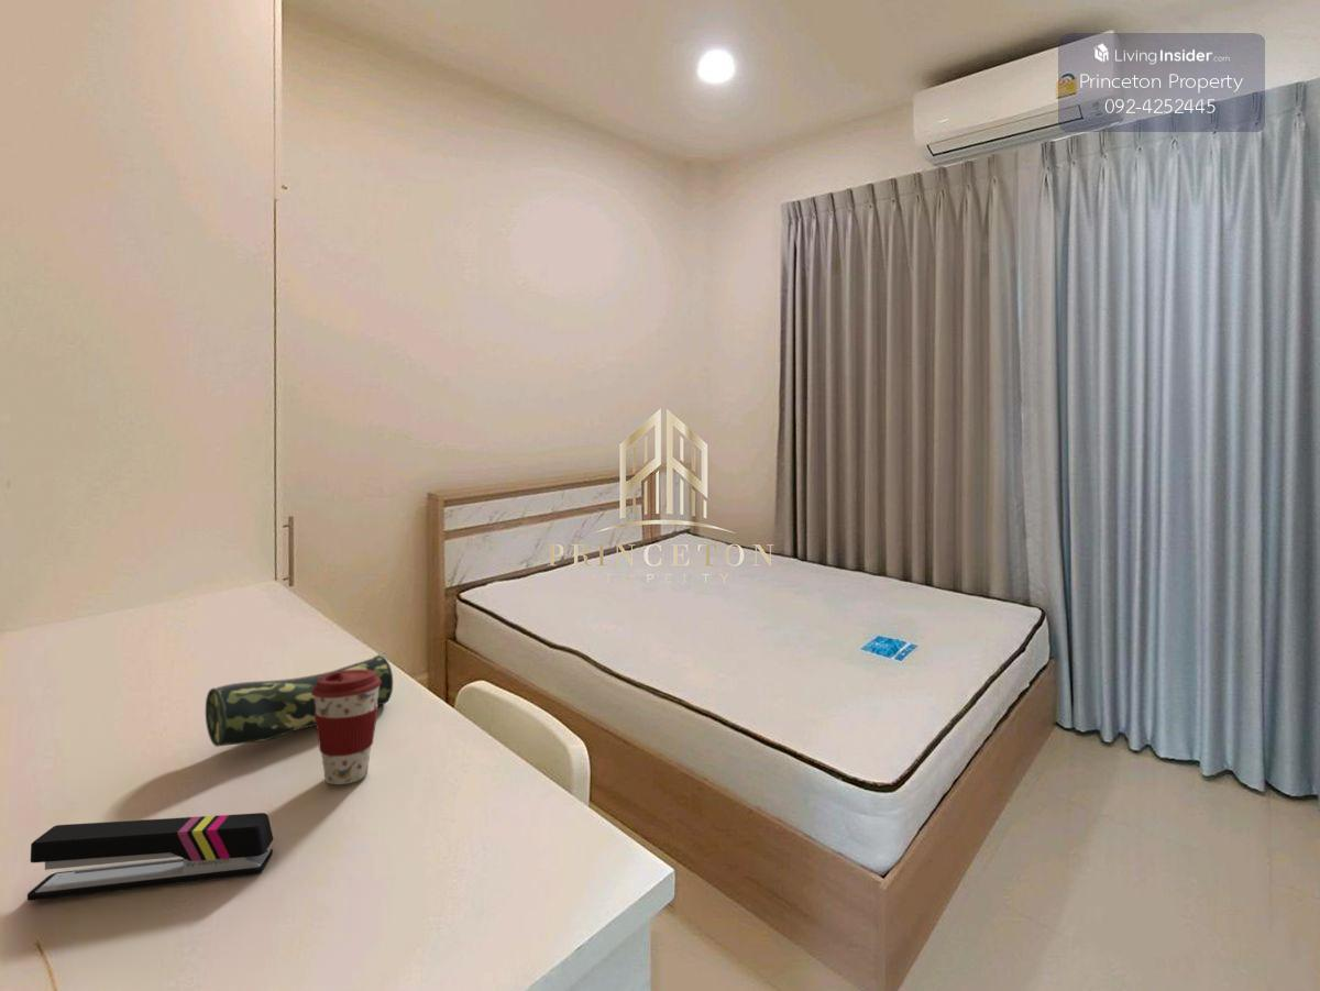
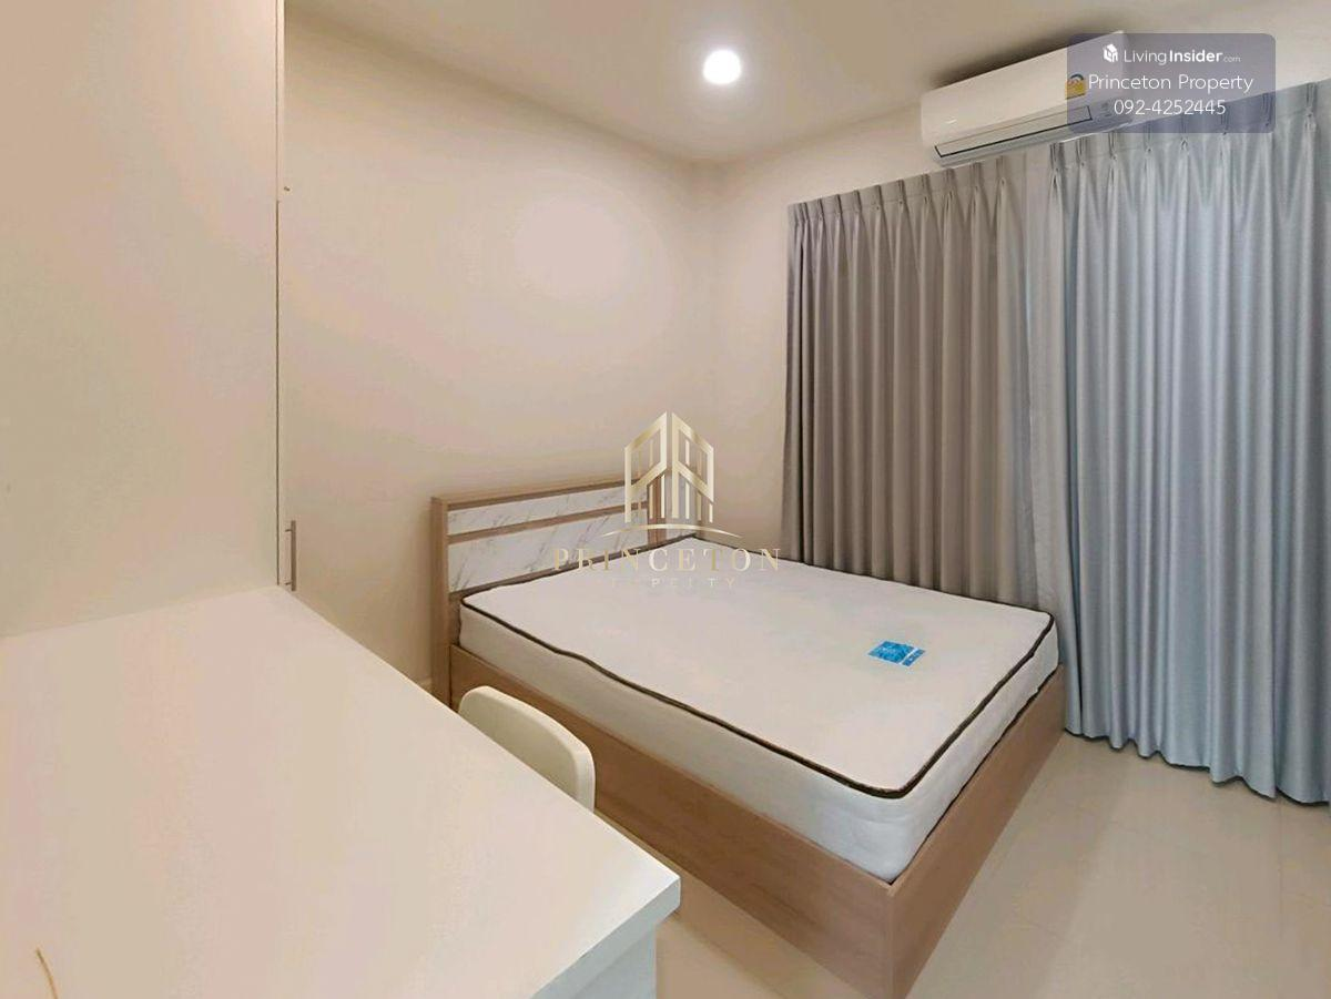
- coffee cup [311,670,382,785]
- pencil case [205,652,394,748]
- stapler [26,812,274,902]
